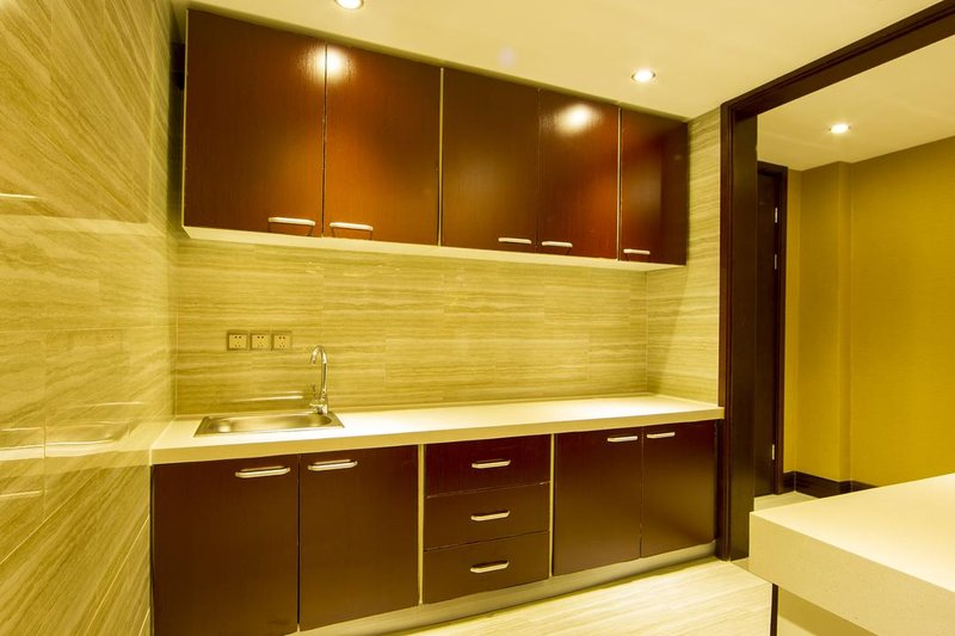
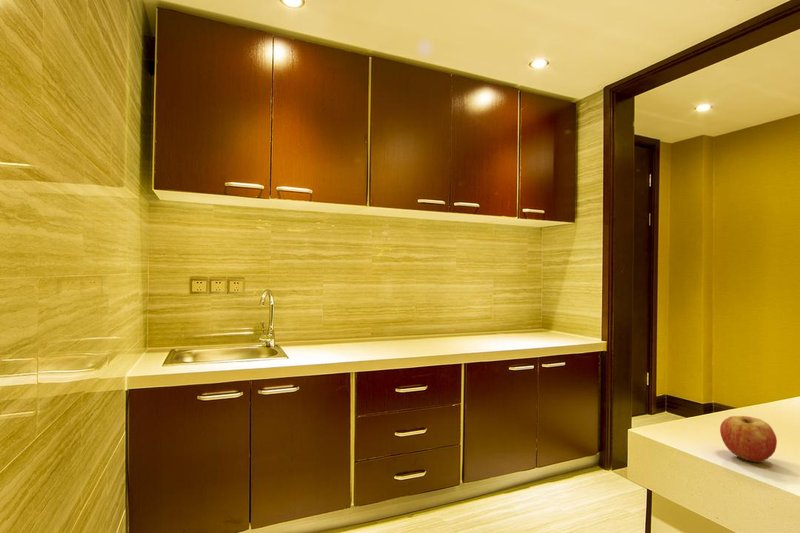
+ fruit [719,415,778,463]
